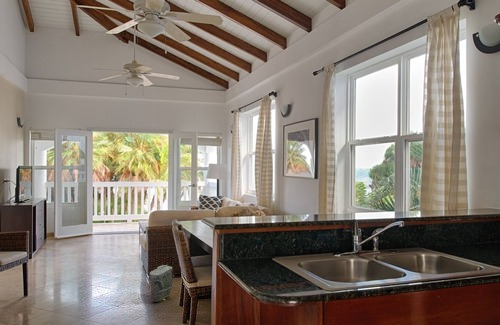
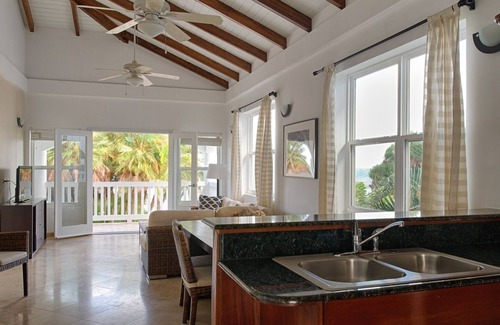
- bag [148,264,175,303]
